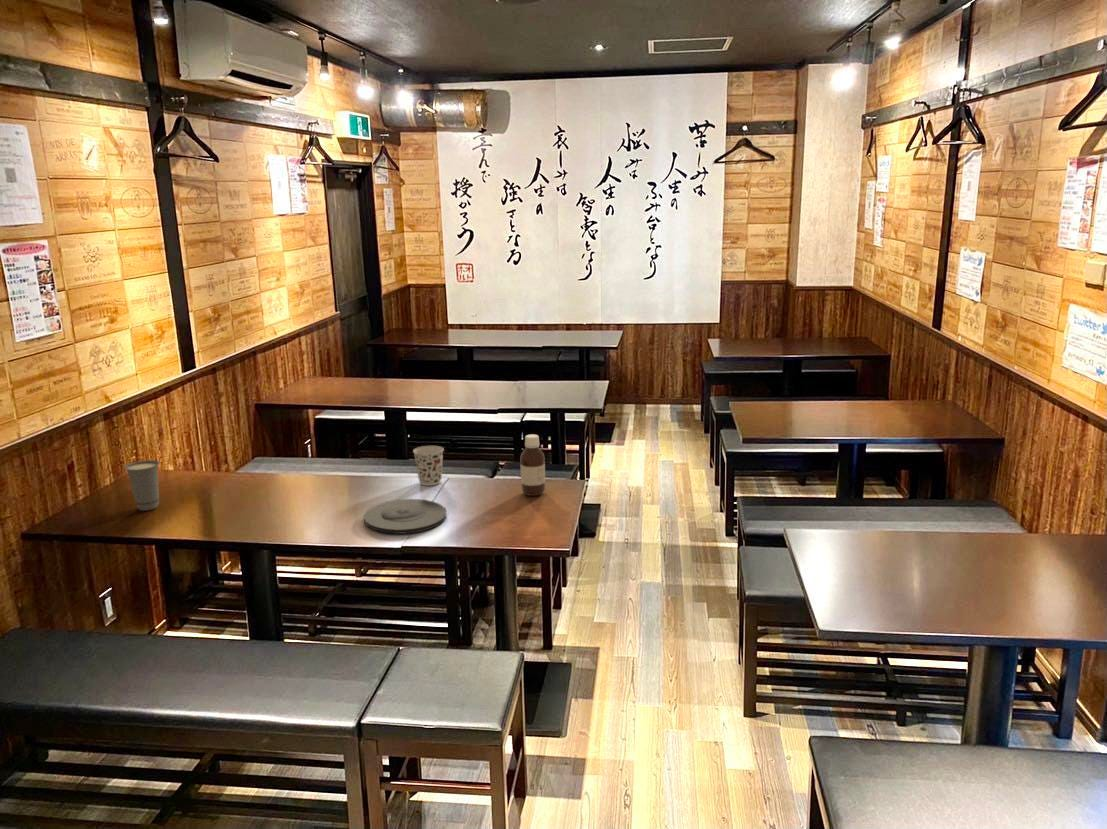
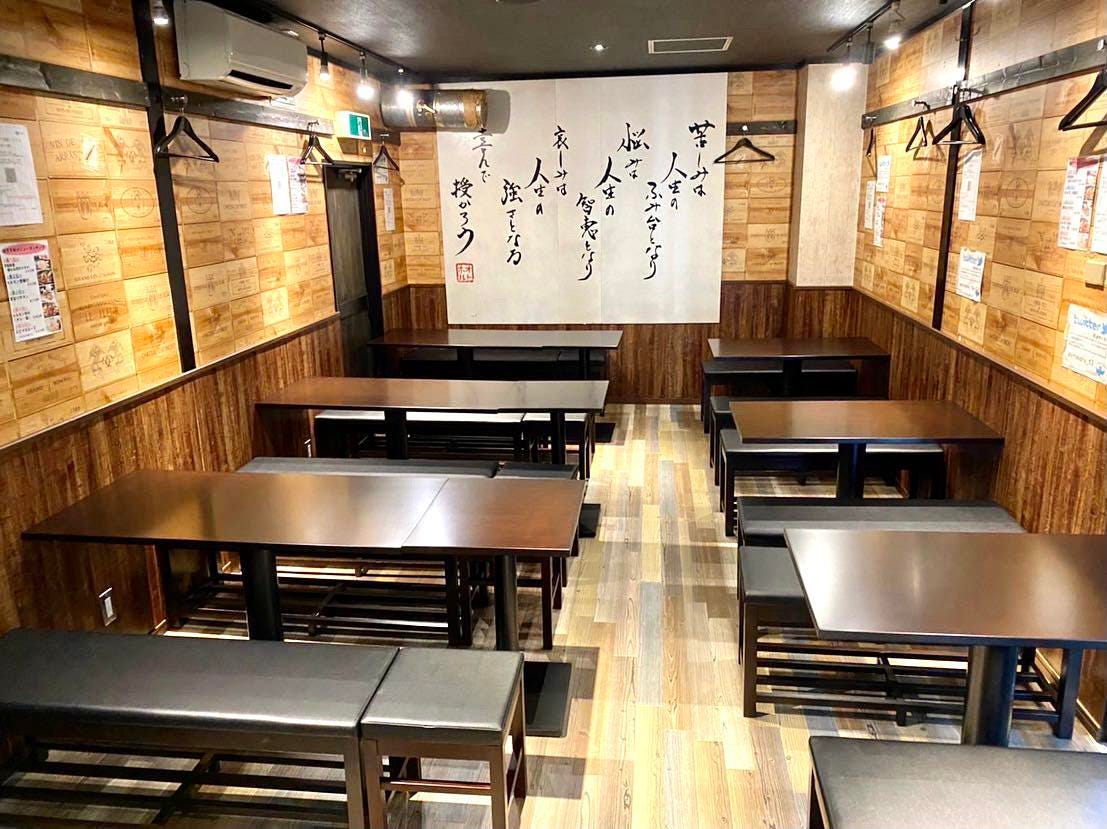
- cup [123,459,161,512]
- plate [363,498,447,535]
- cup [412,445,445,487]
- bottle [520,433,546,497]
